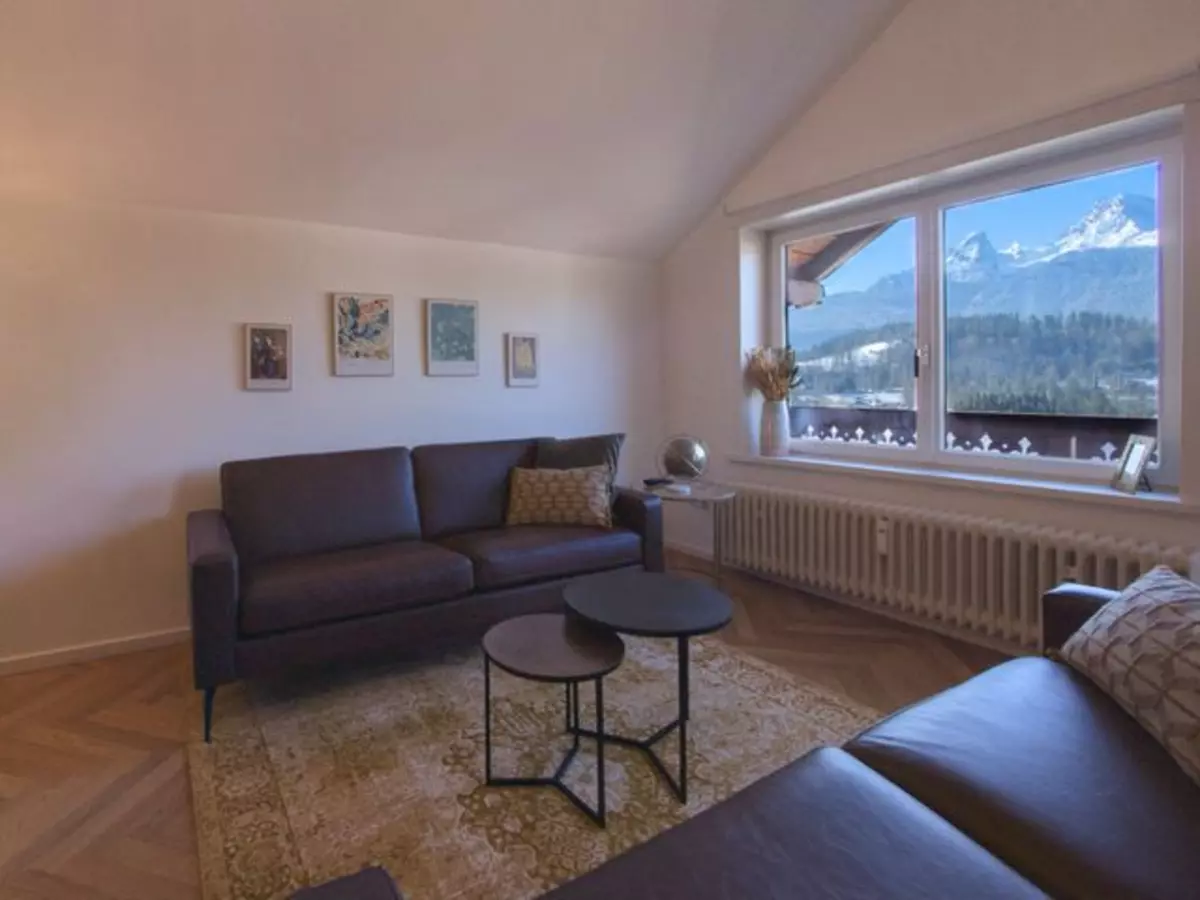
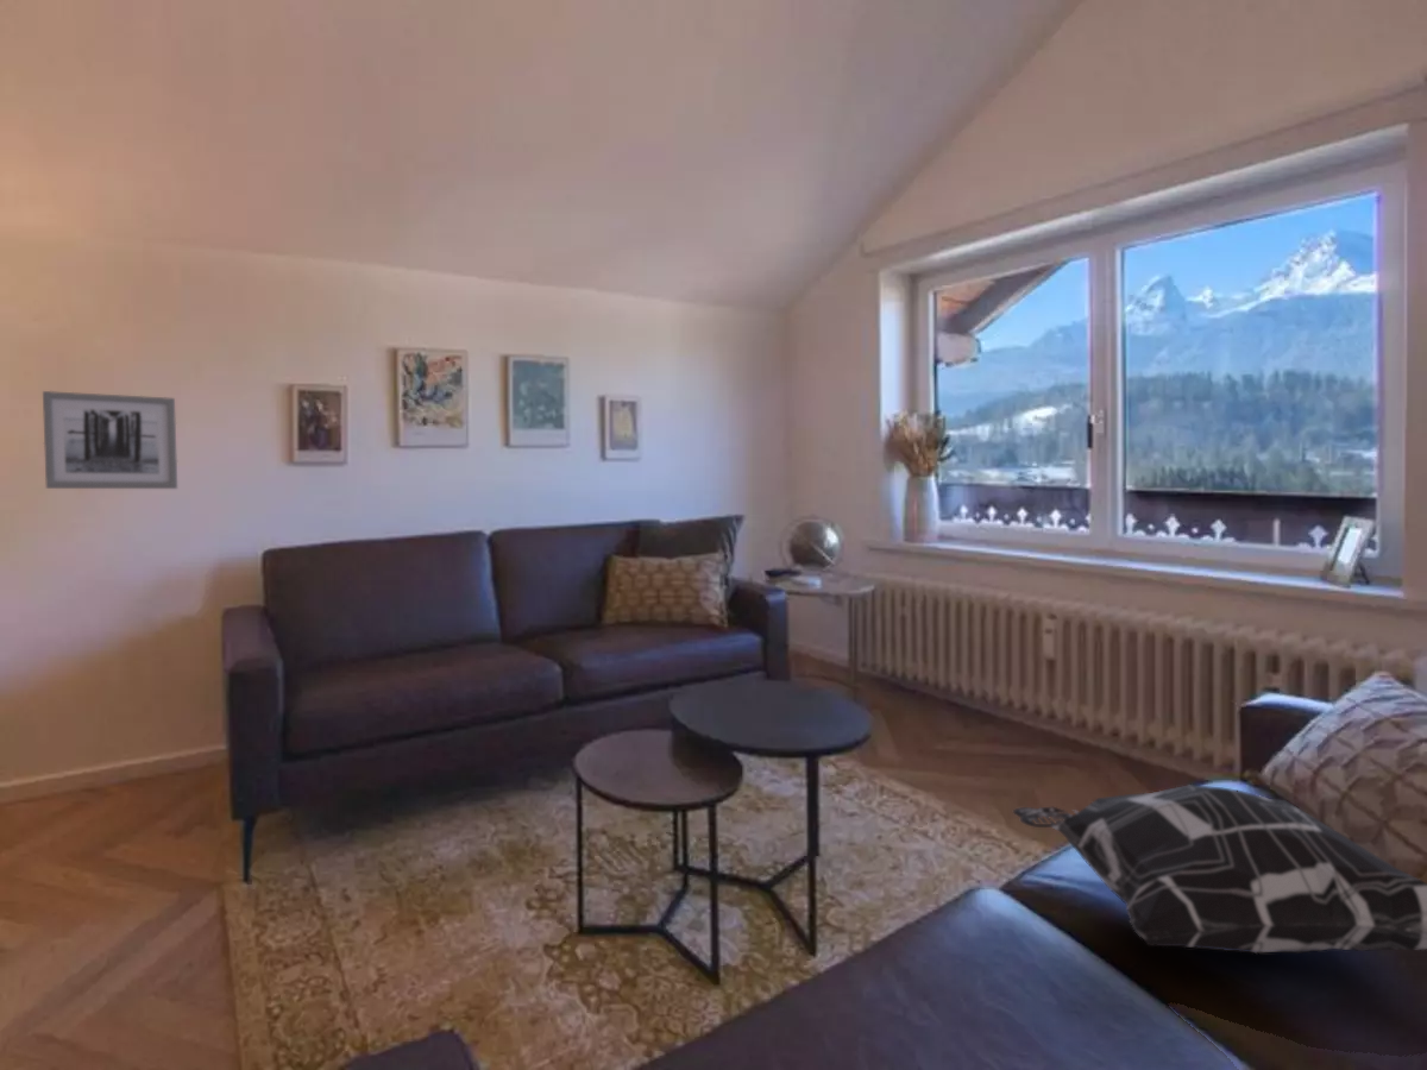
+ decorative pillow [1012,783,1427,955]
+ wall art [42,390,178,490]
